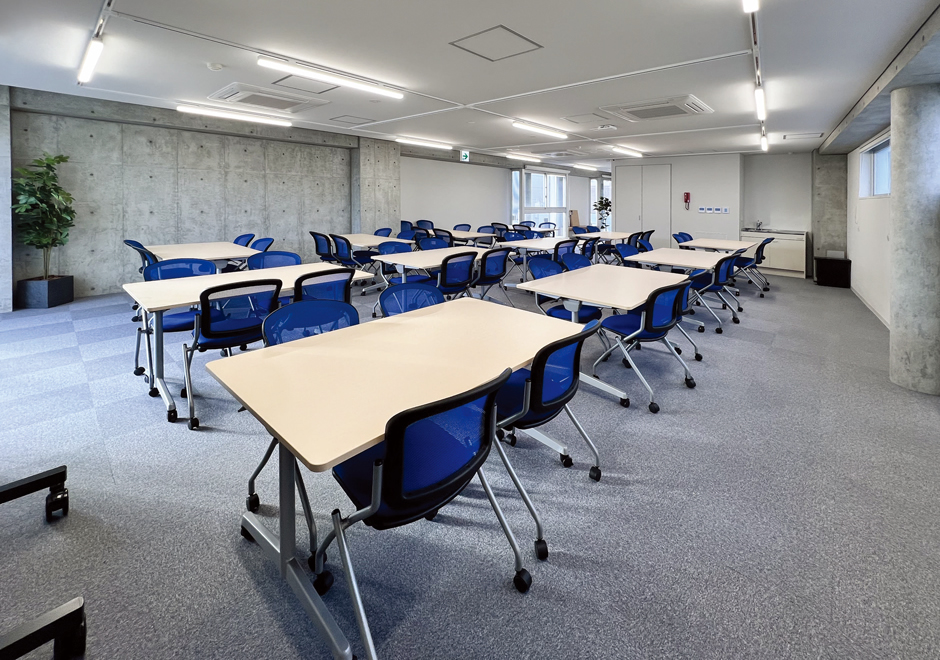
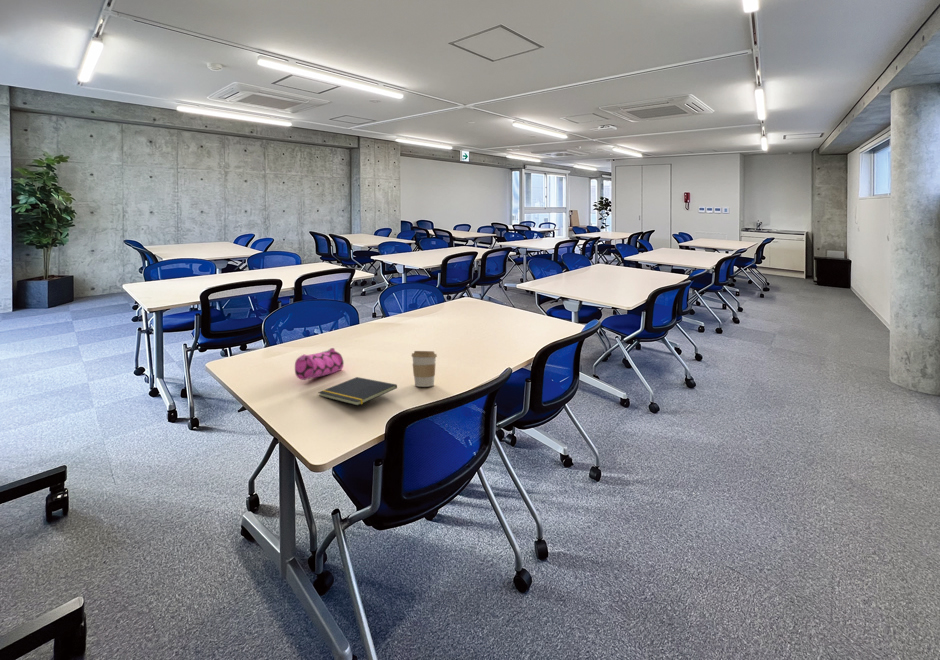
+ notepad [317,376,398,407]
+ pencil case [294,347,345,381]
+ coffee cup [410,350,438,388]
